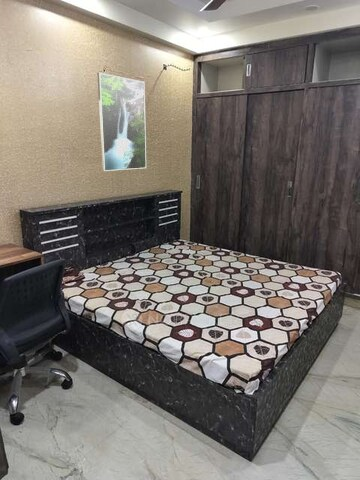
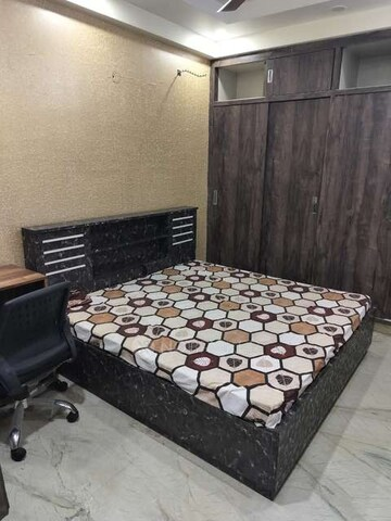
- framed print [96,72,147,172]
